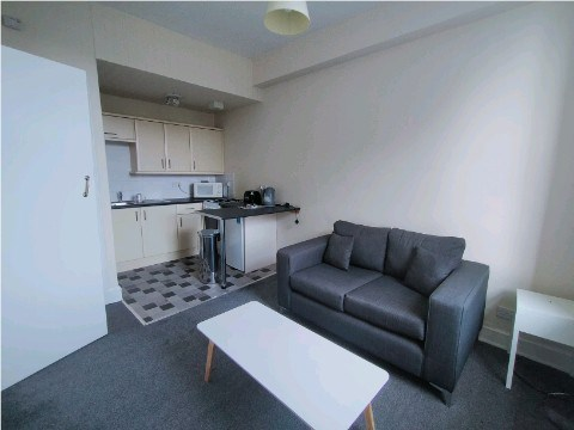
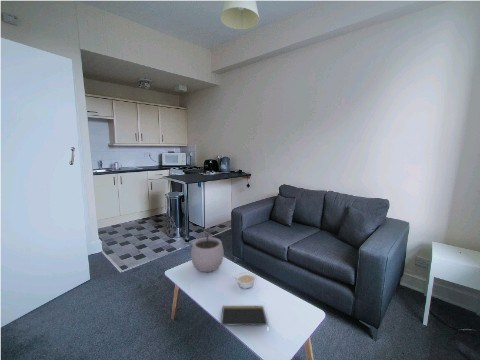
+ notepad [220,305,269,326]
+ legume [231,272,257,290]
+ plant pot [190,230,225,273]
